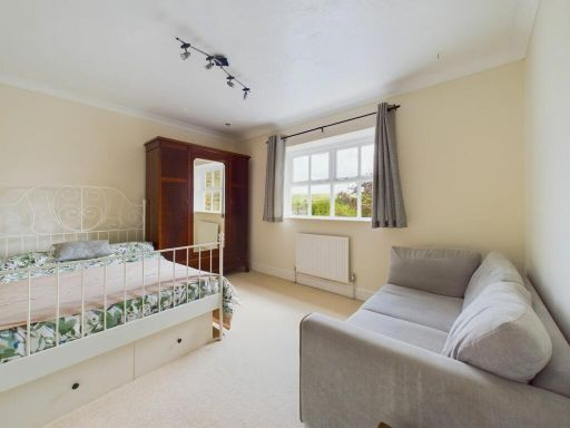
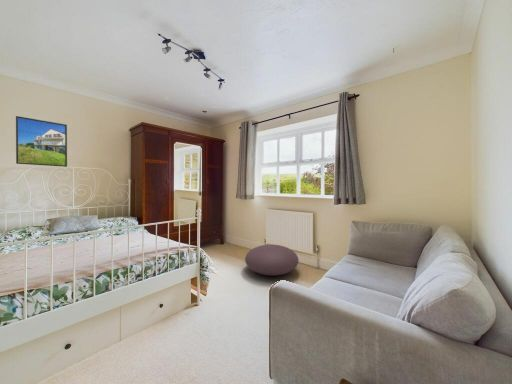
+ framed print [15,115,68,168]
+ ottoman [244,243,299,276]
